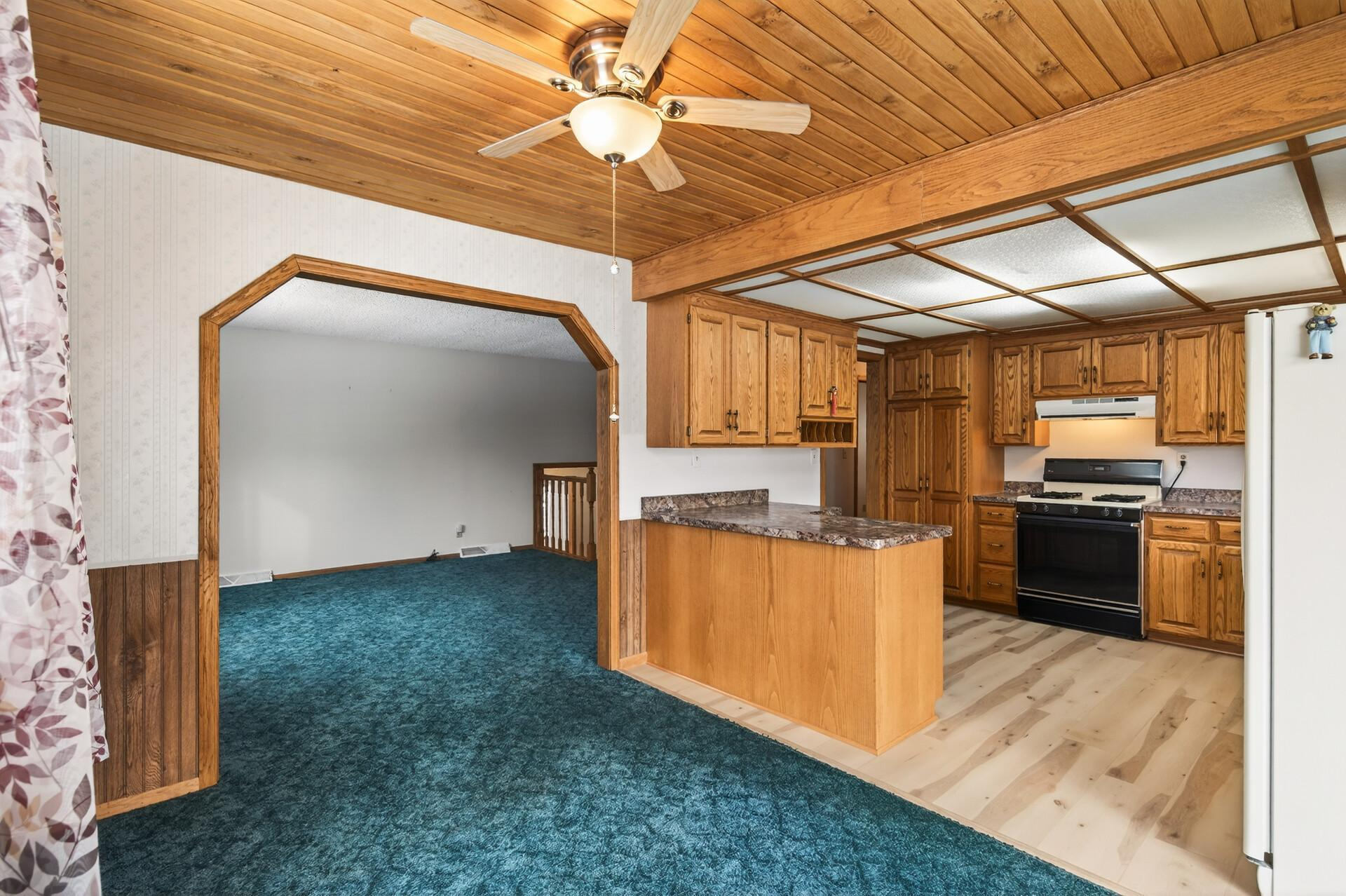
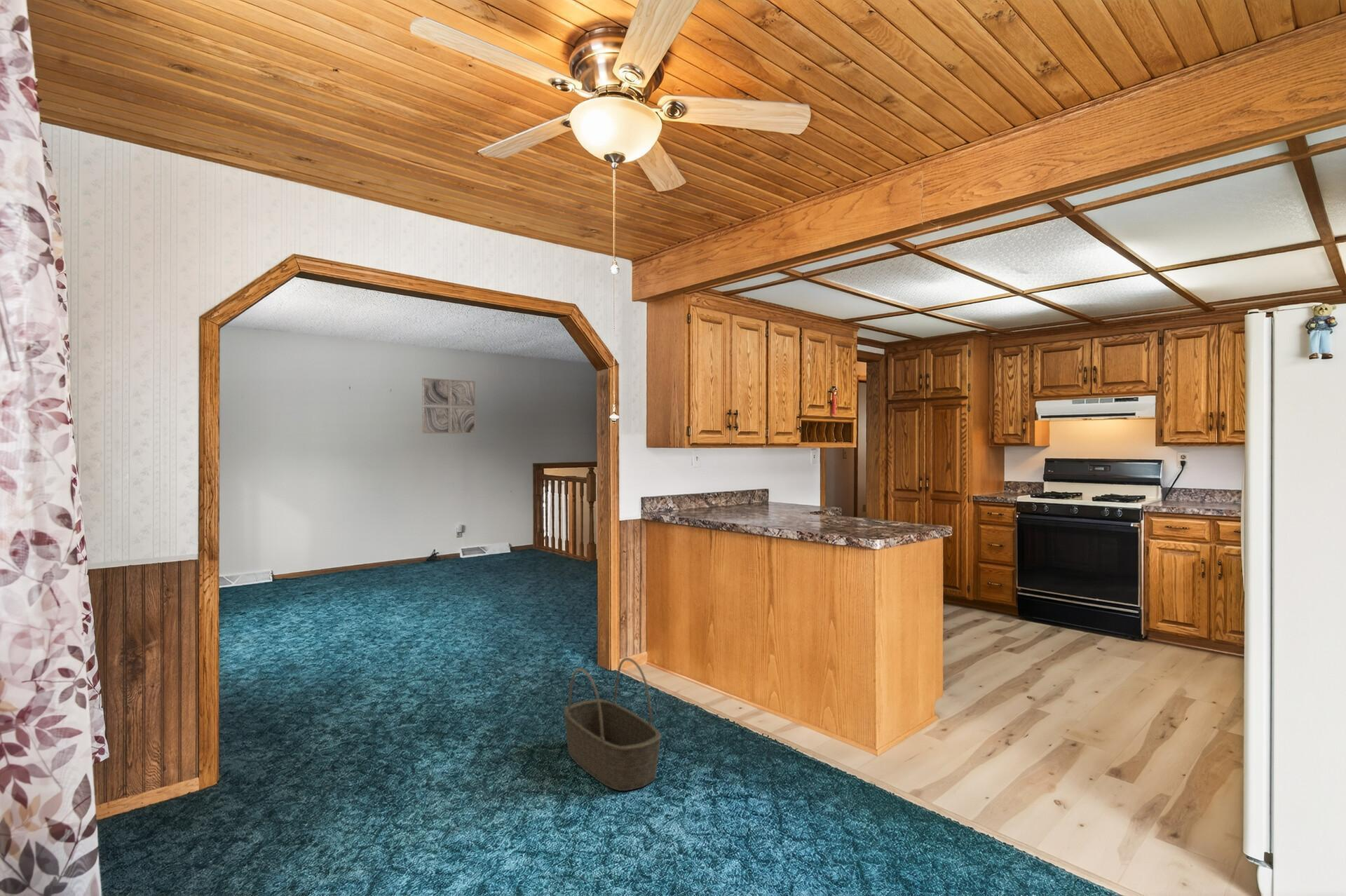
+ basket [564,657,662,792]
+ wall art [421,377,476,435]
